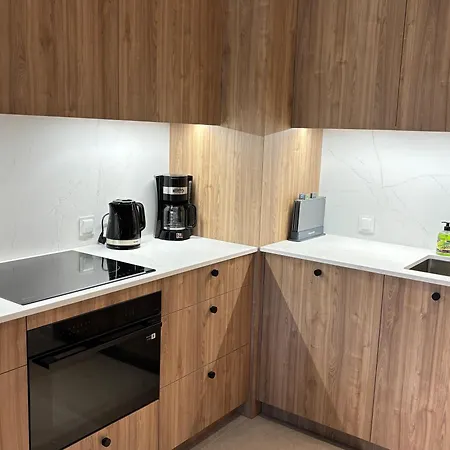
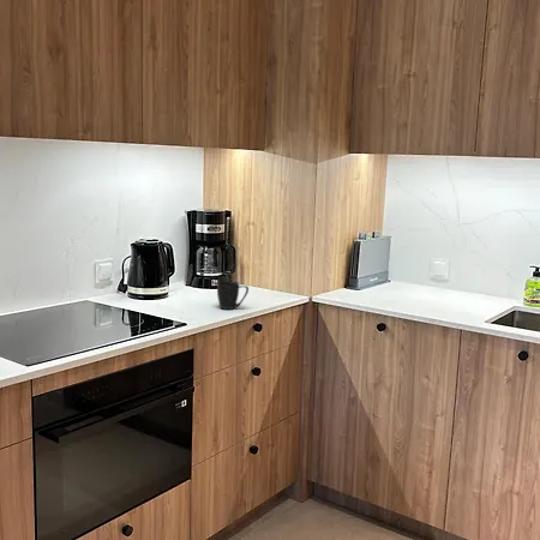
+ mug [216,281,250,311]
